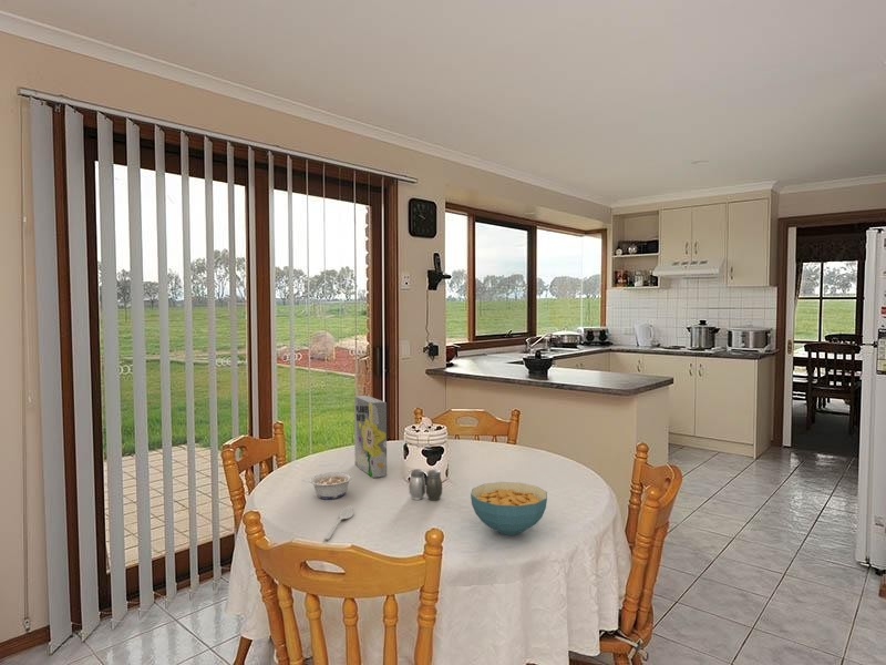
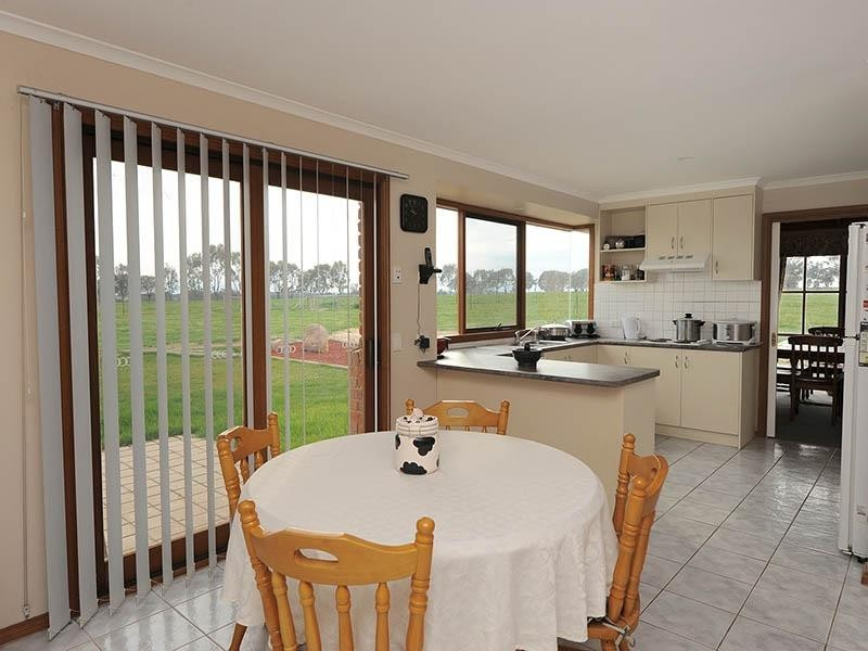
- salt and pepper shaker [408,468,443,501]
- legume [301,471,353,500]
- cereal bowl [470,481,548,536]
- spoon [322,504,354,541]
- cereal box [353,395,388,479]
